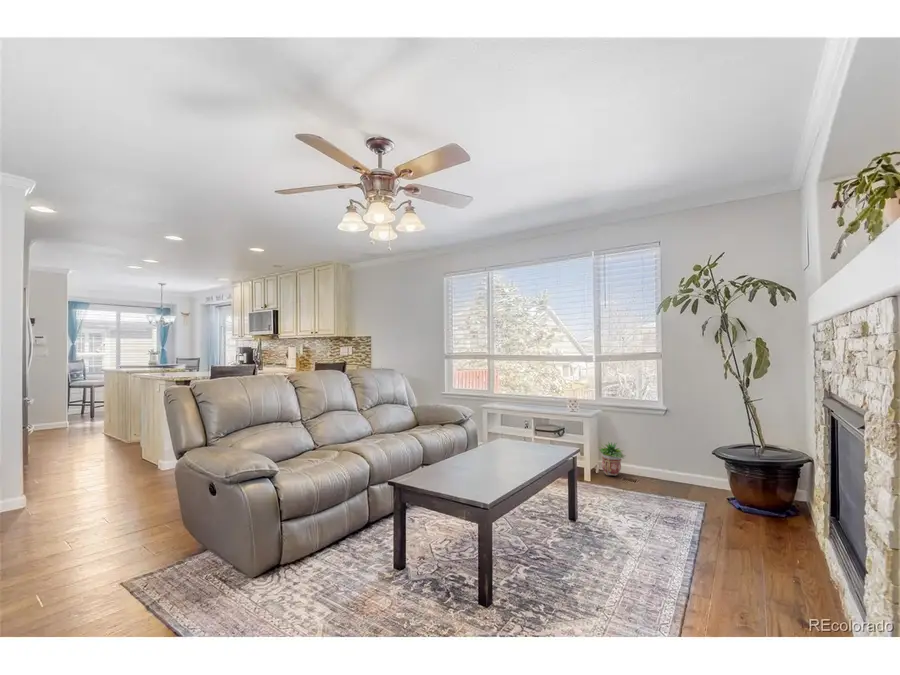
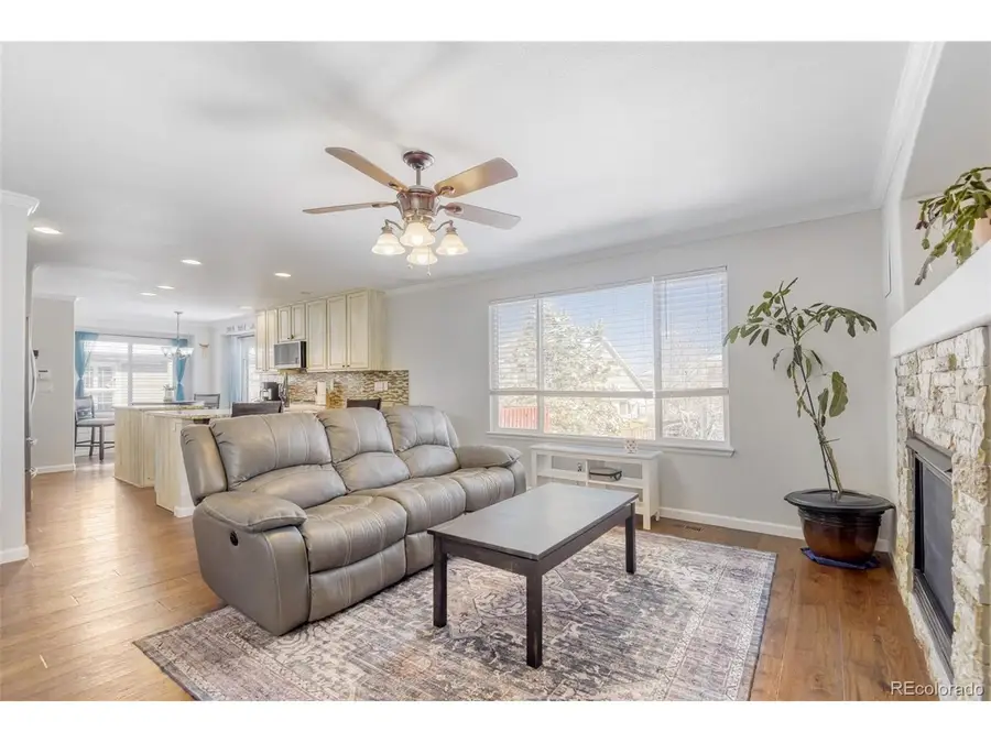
- potted plant [596,441,626,476]
